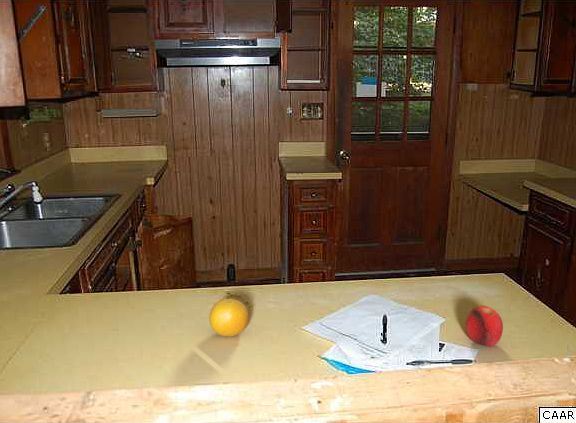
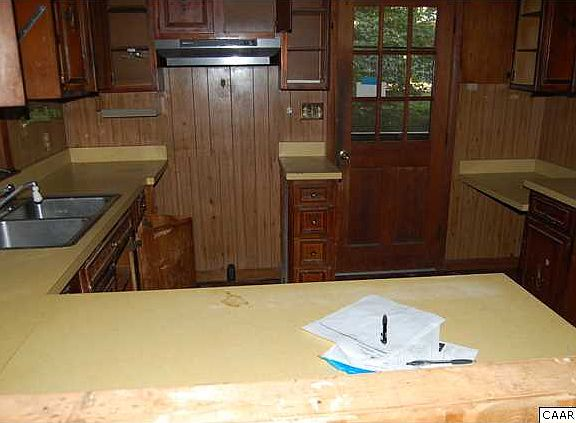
- fruit [208,298,249,337]
- fruit [464,305,504,347]
